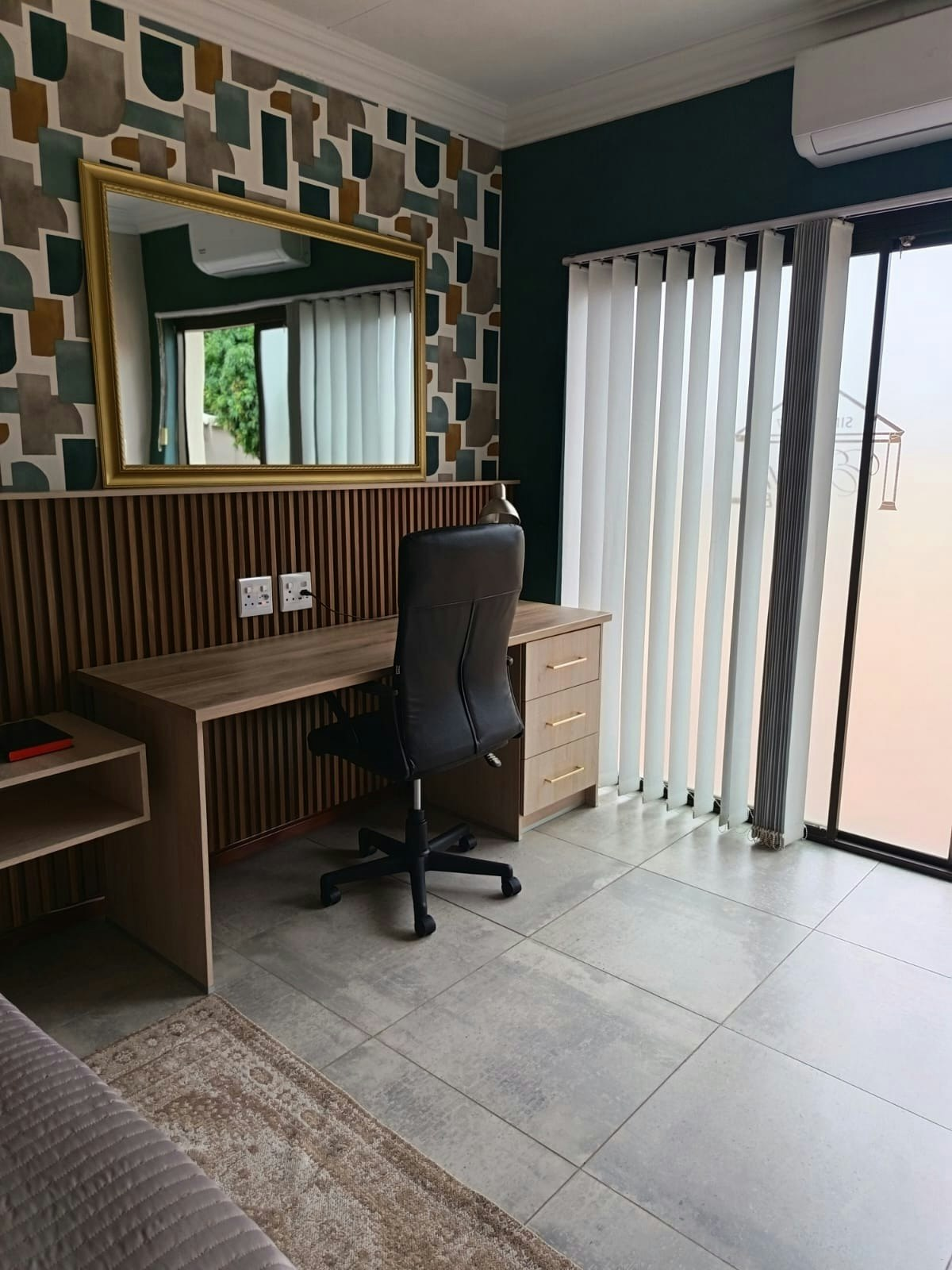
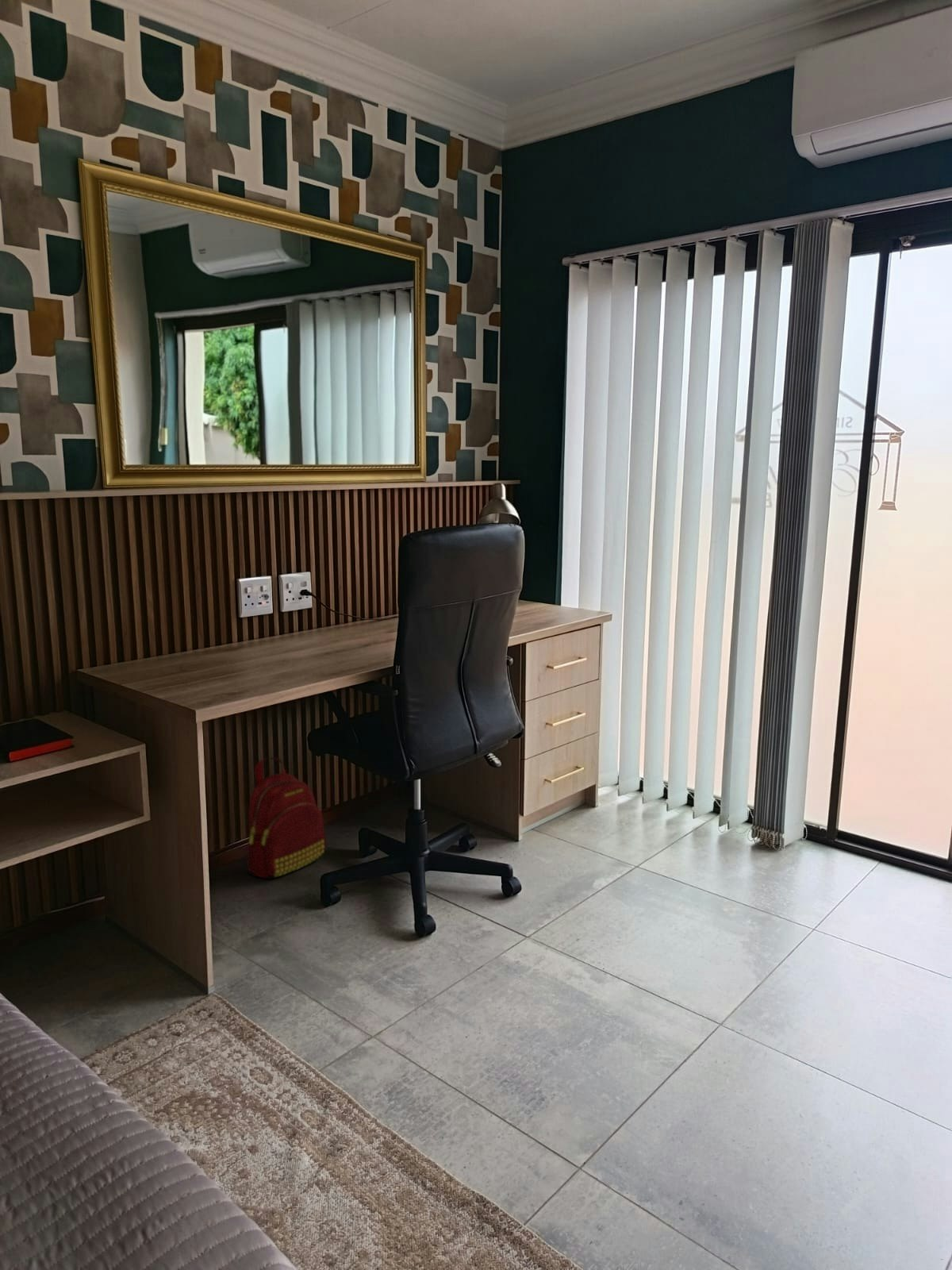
+ backpack [246,756,327,880]
